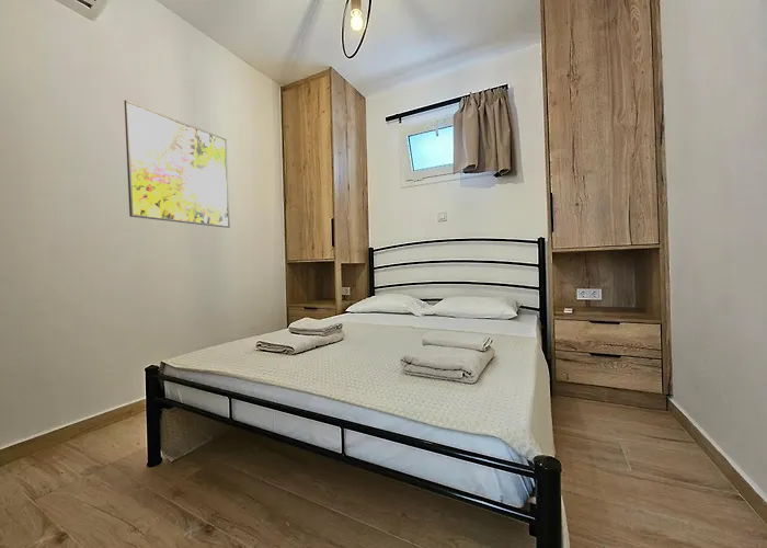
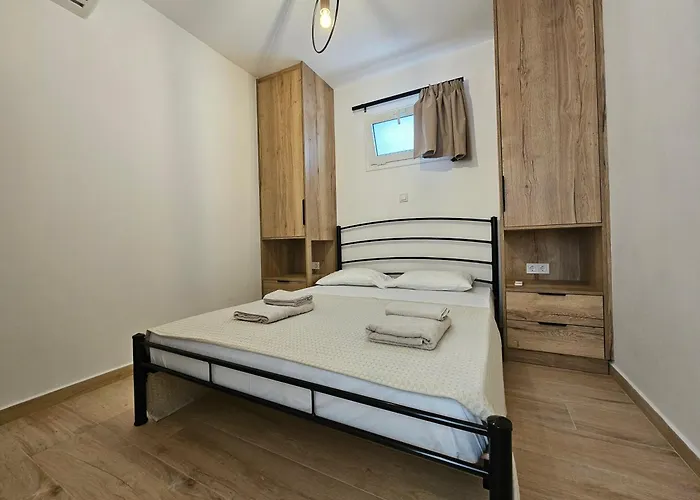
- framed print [123,99,231,229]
